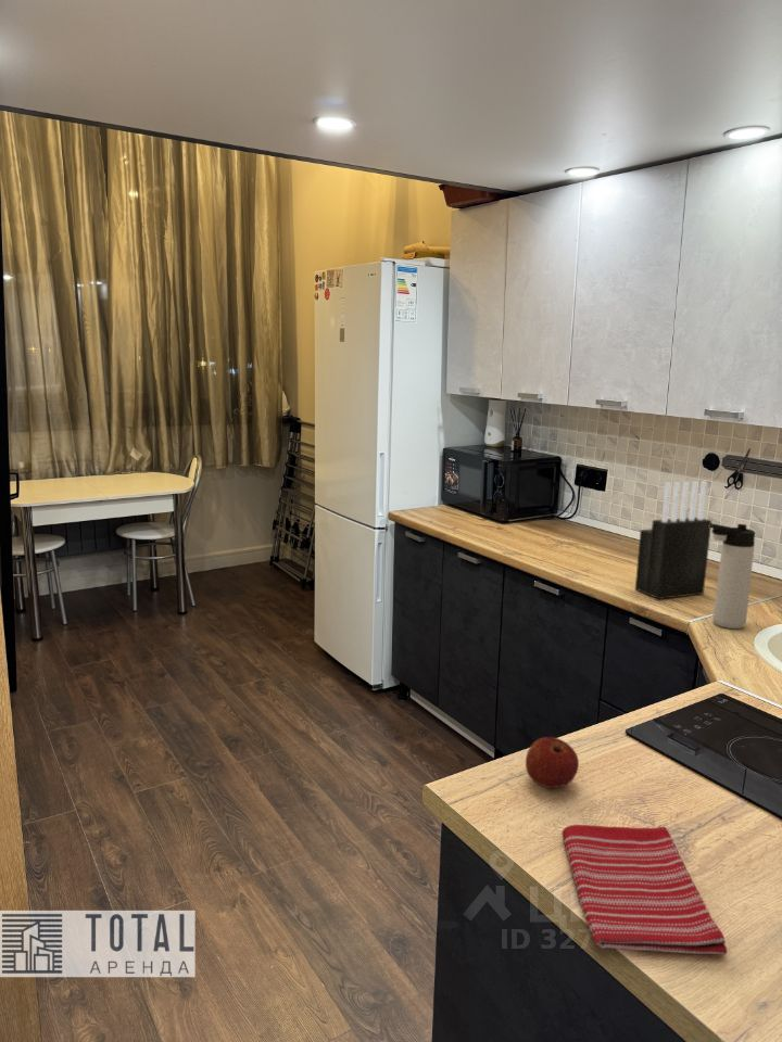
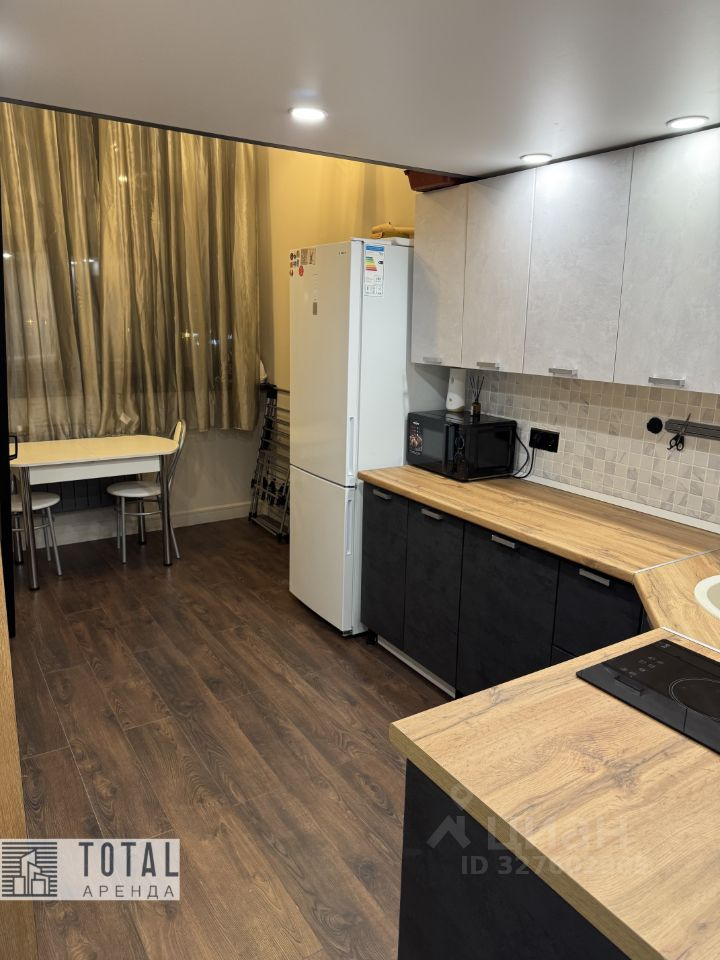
- thermos bottle [709,522,756,630]
- knife block [634,480,712,600]
- dish towel [560,824,728,955]
- apple [525,736,580,789]
